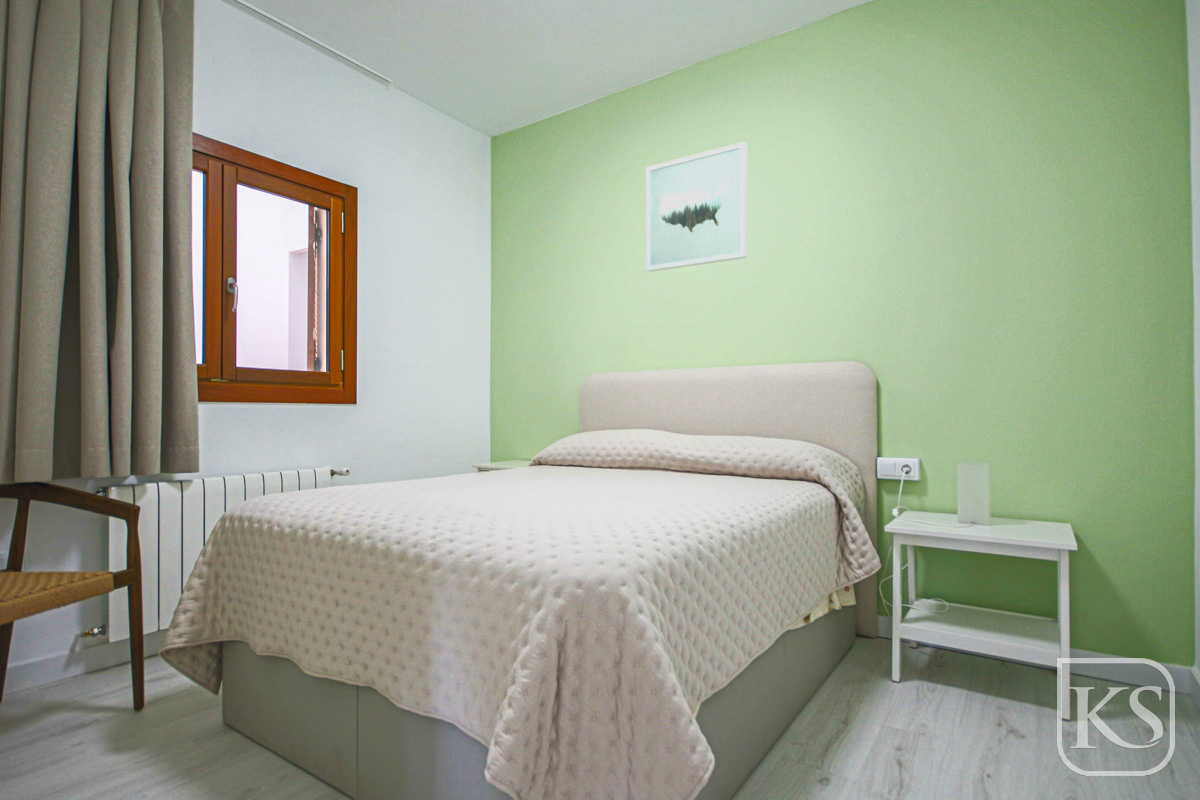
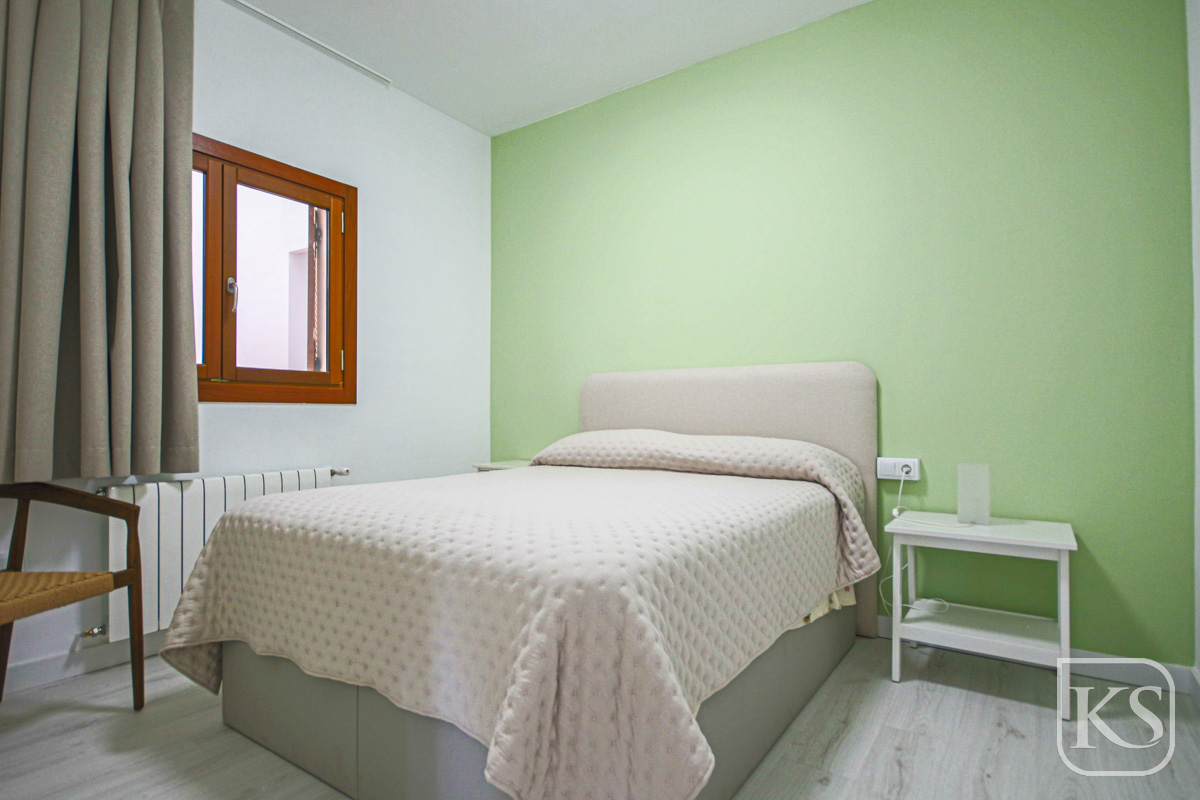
- wall art [645,141,749,273]
